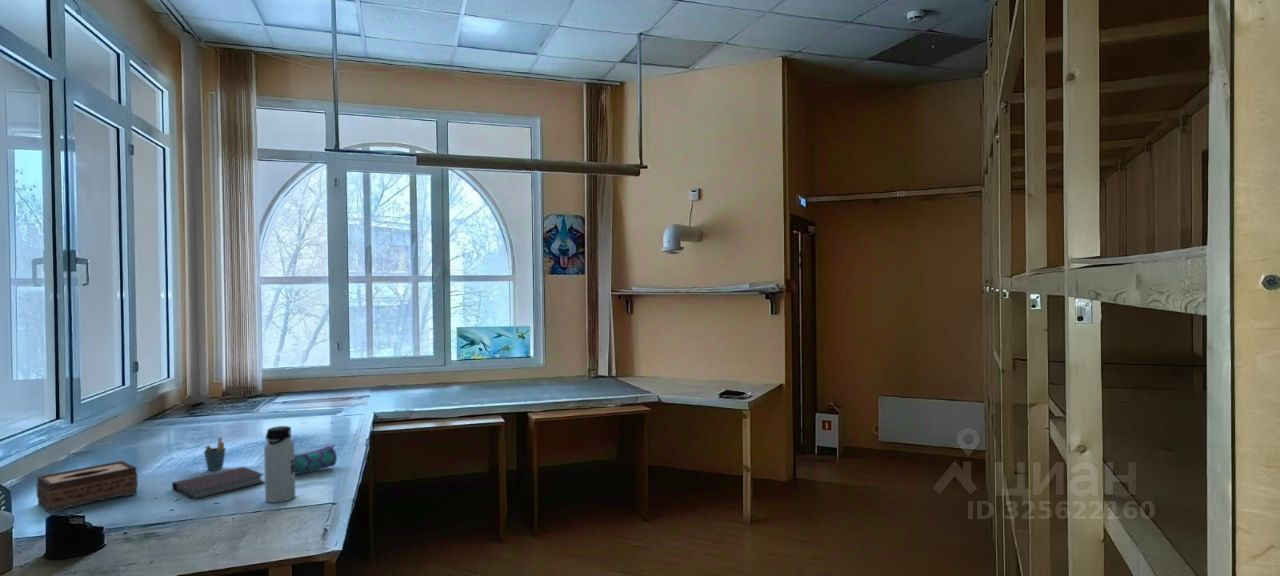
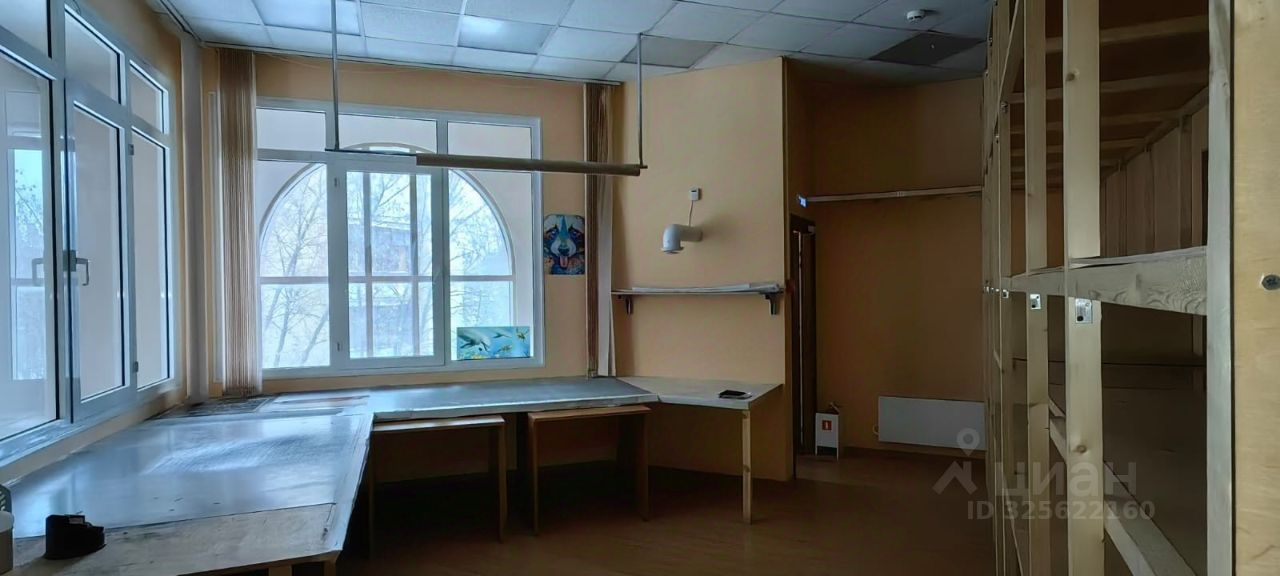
- pencil case [295,444,338,475]
- notebook [171,466,265,501]
- pen holder [203,436,227,471]
- water bottle [263,425,296,504]
- tissue box [35,460,139,514]
